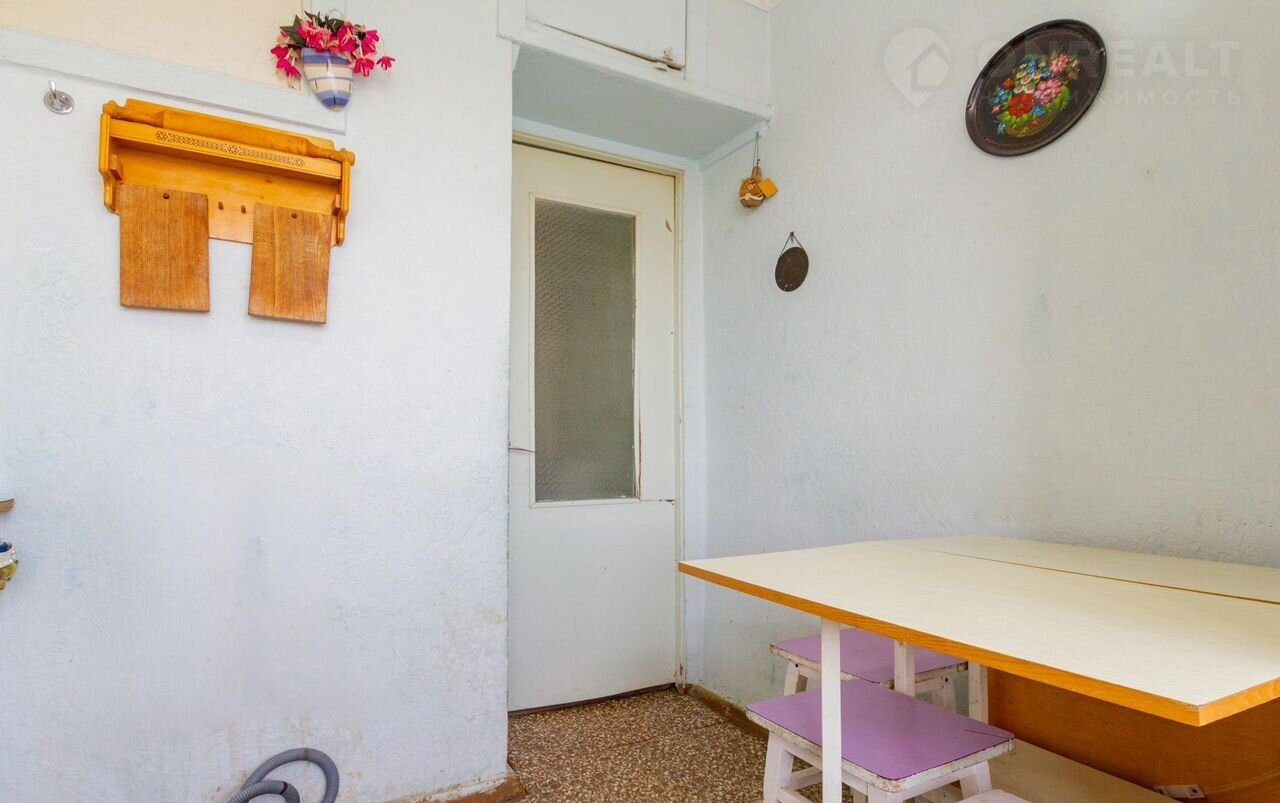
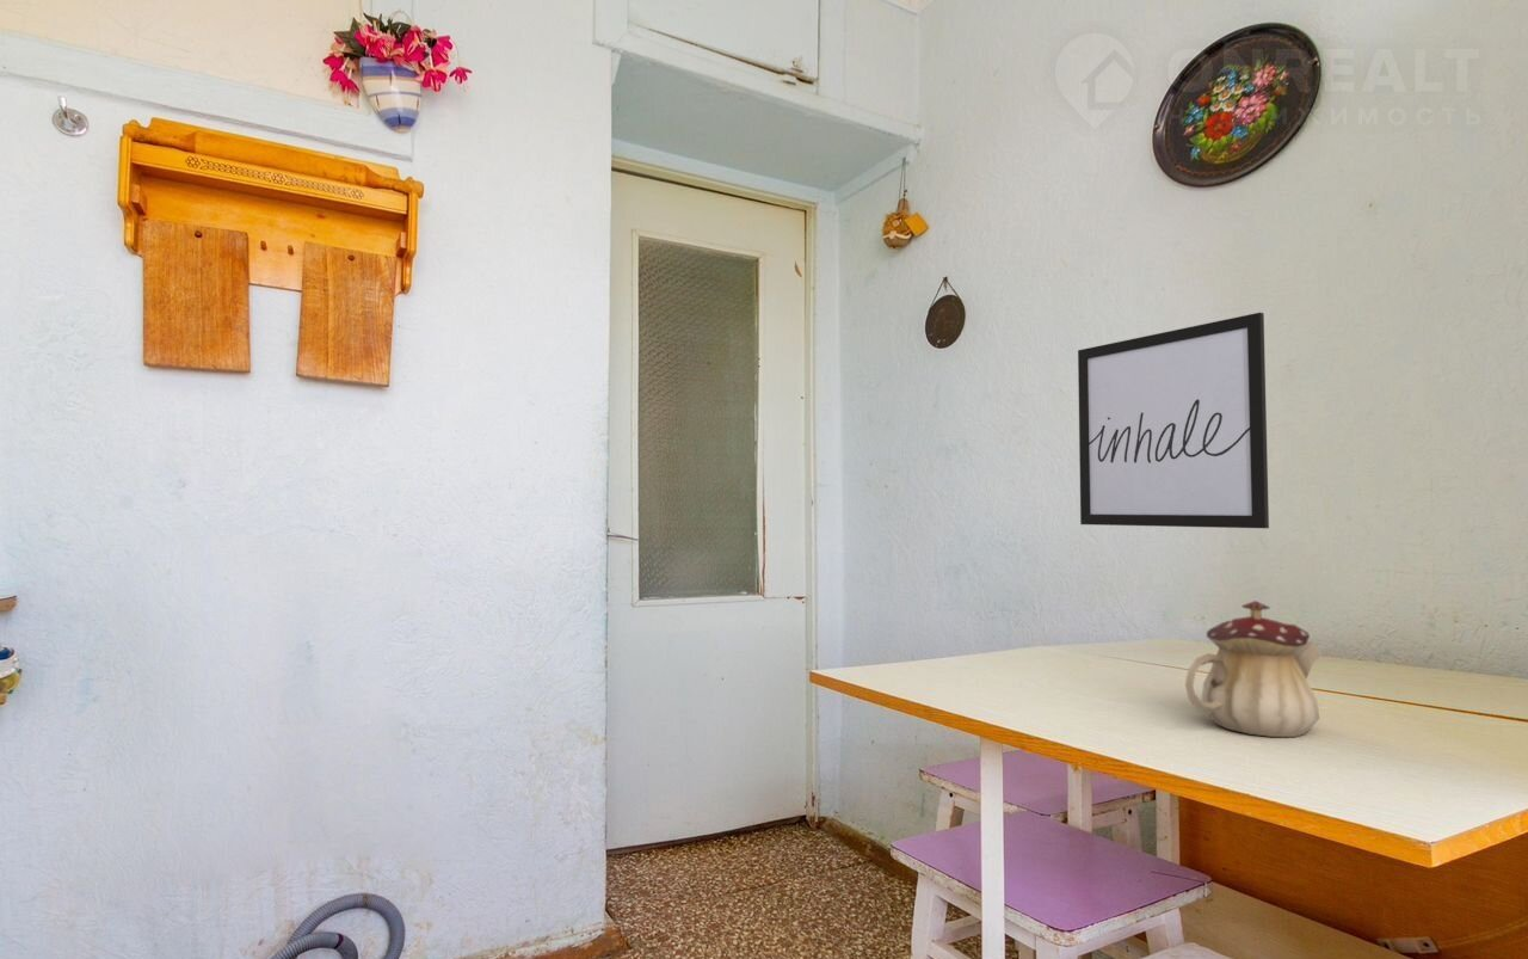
+ wall art [1077,312,1270,529]
+ teapot [1184,600,1323,738]
